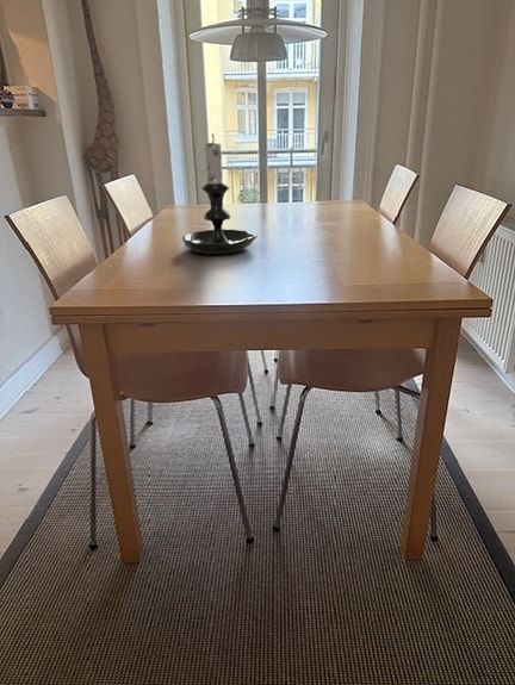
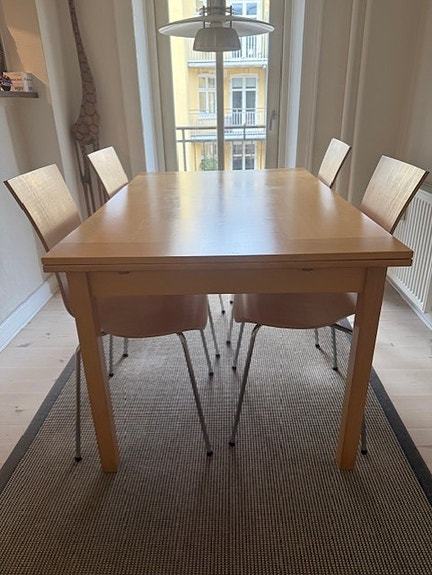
- candle holder [181,132,259,255]
